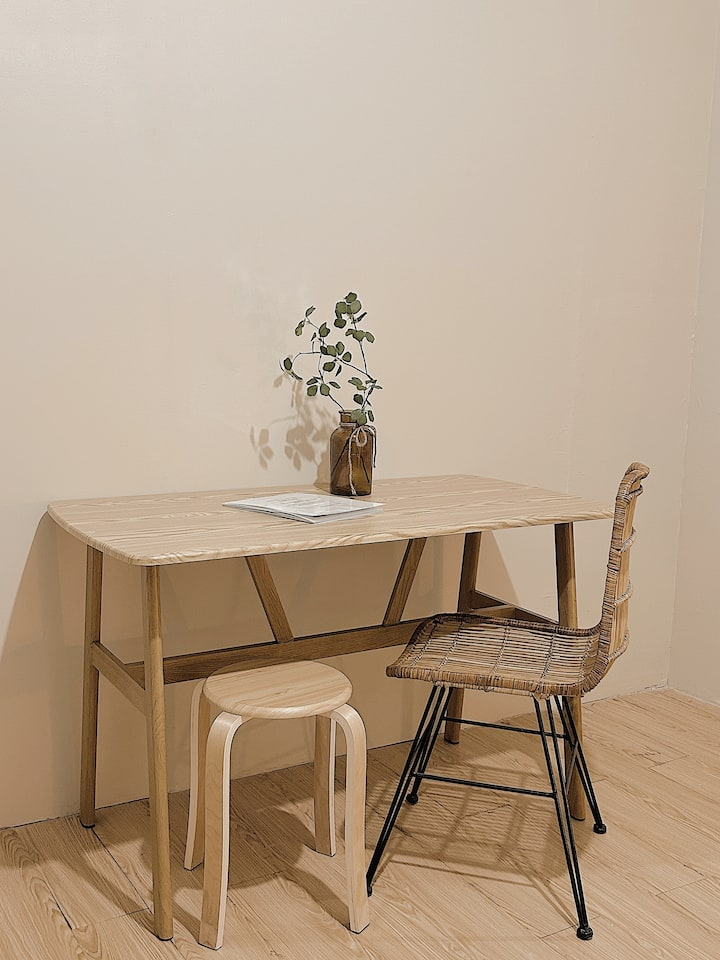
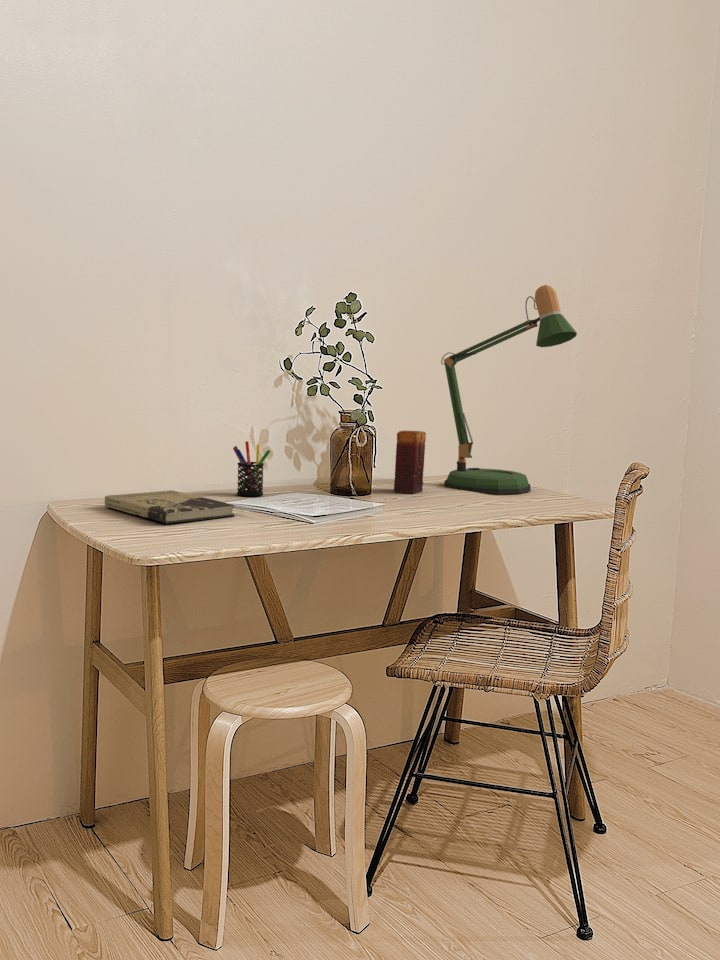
+ book [104,489,236,524]
+ candle [393,430,427,495]
+ pen holder [232,440,272,497]
+ desk lamp [440,284,578,495]
